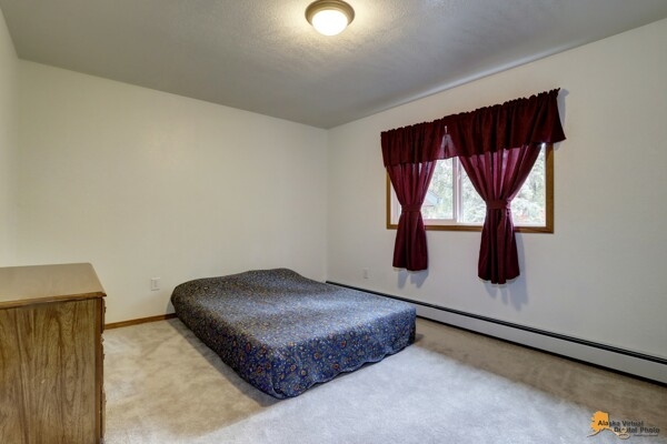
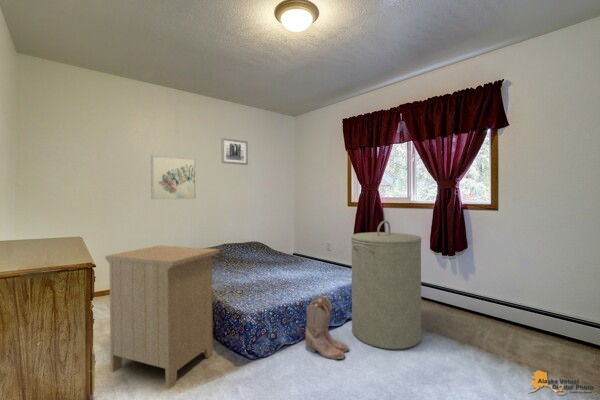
+ laundry hamper [350,220,423,350]
+ wall art [150,154,197,200]
+ nightstand [104,244,221,390]
+ boots [304,295,350,361]
+ wall art [221,137,249,166]
